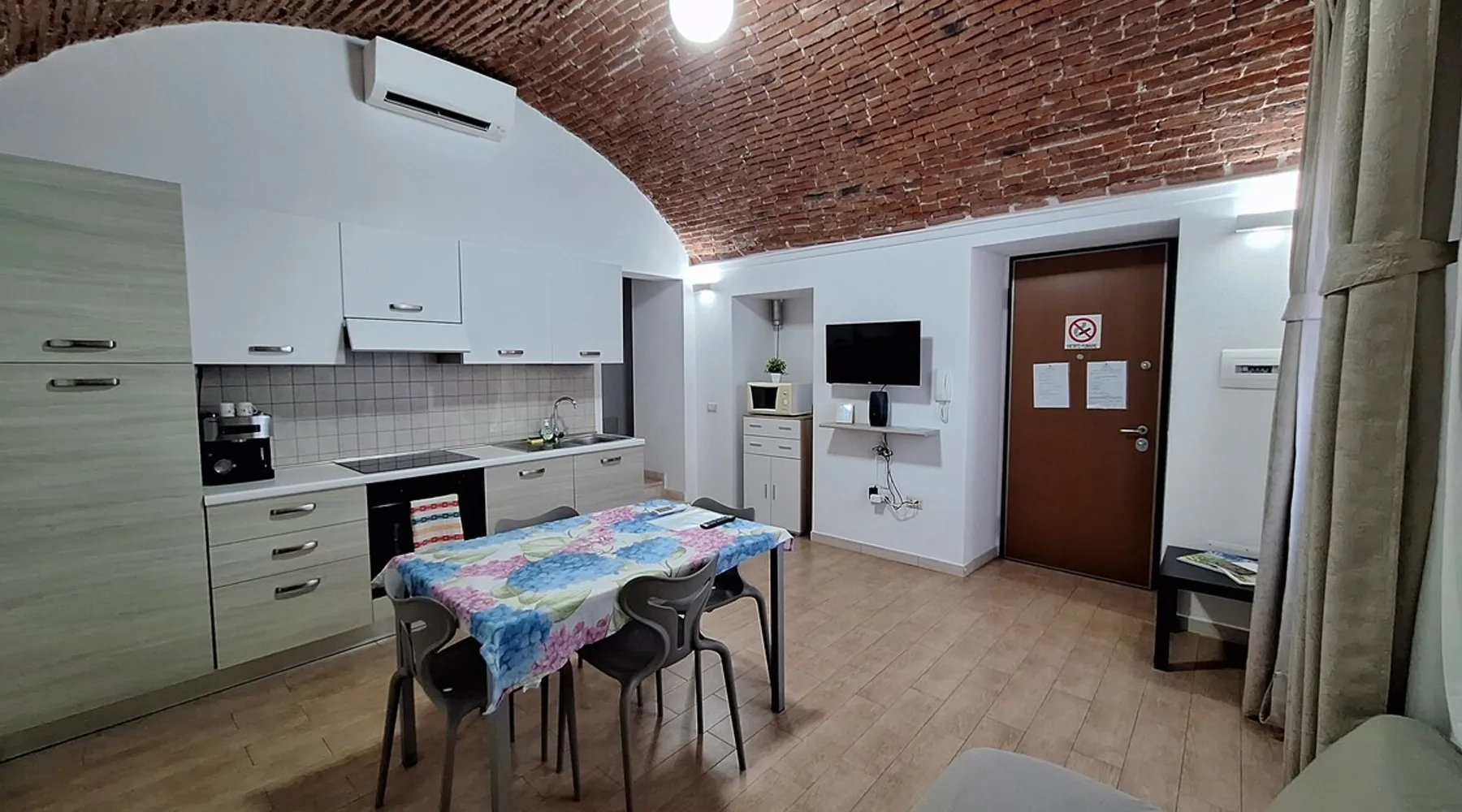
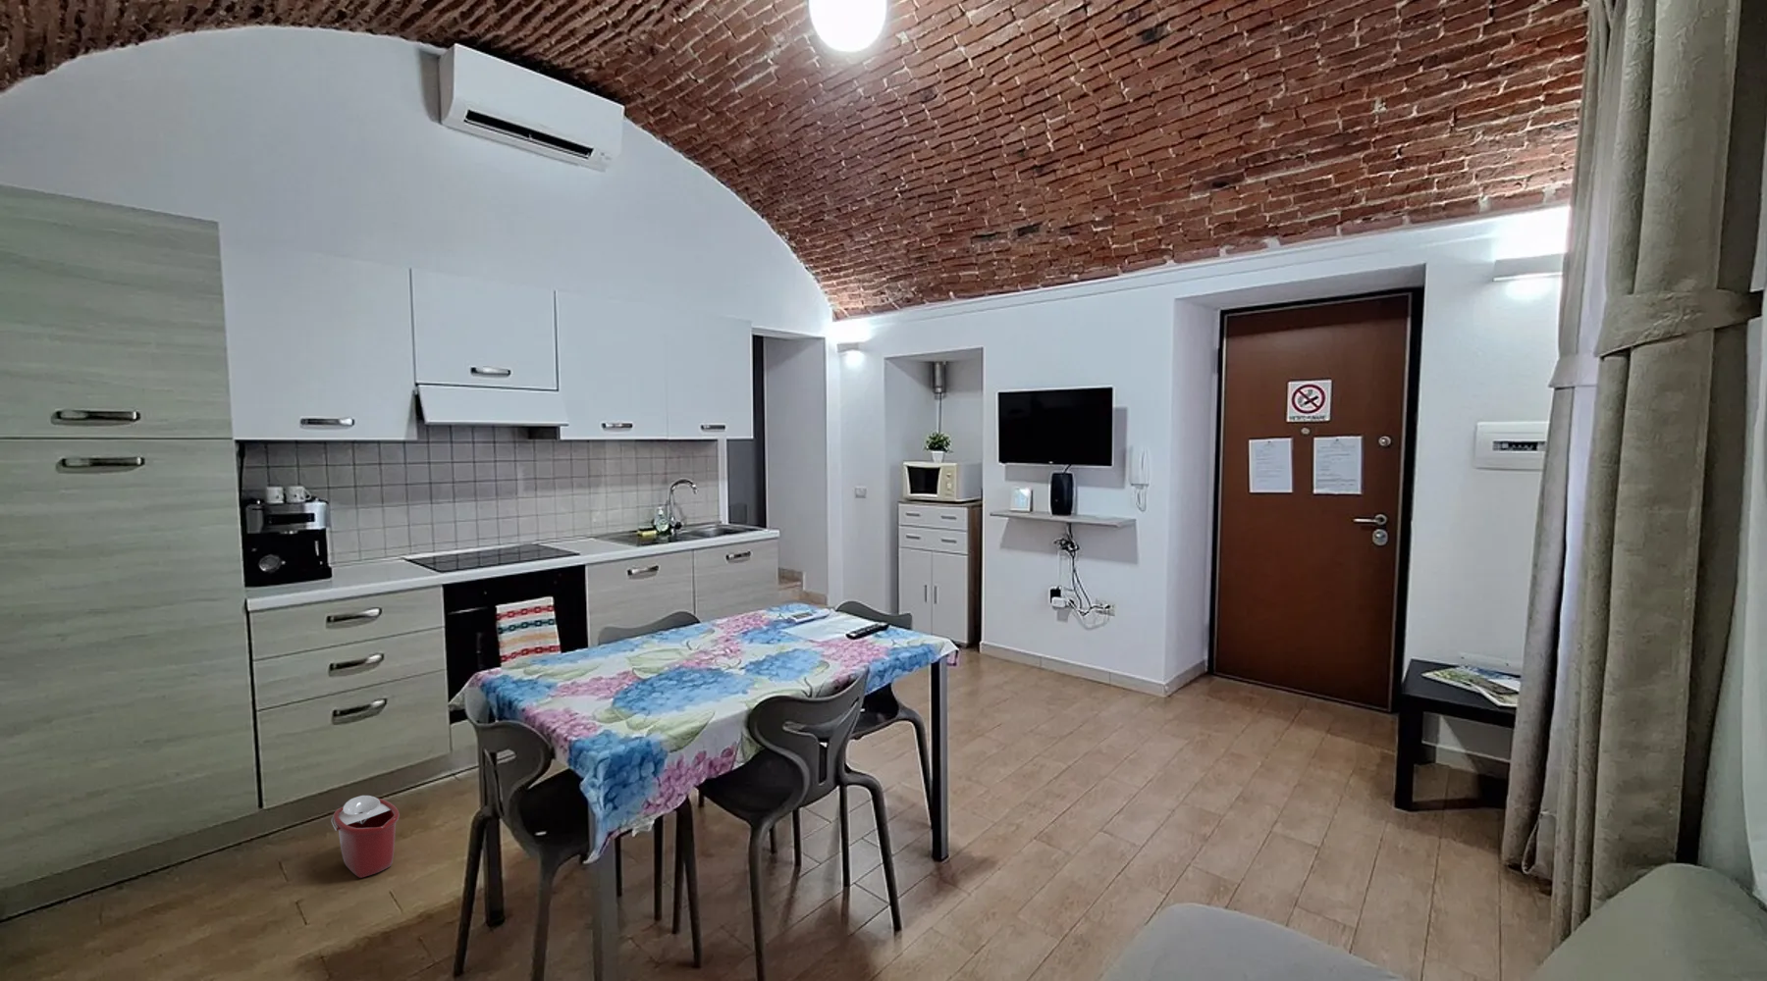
+ bucket [330,795,400,880]
